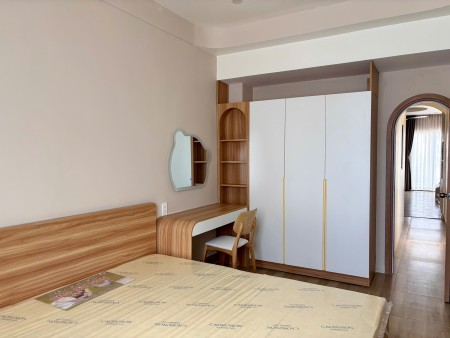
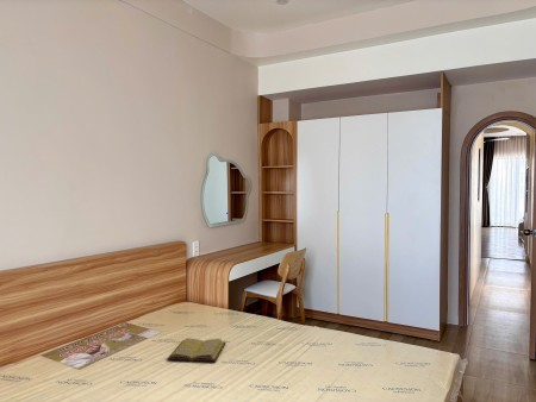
+ diary [167,337,228,363]
